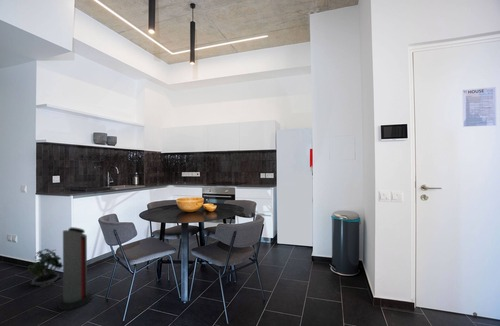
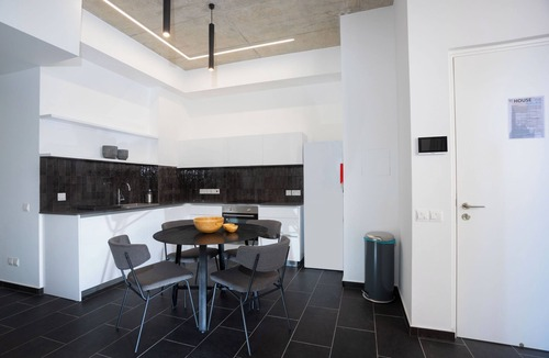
- air purifier [57,226,93,311]
- potted plant [26,248,63,289]
